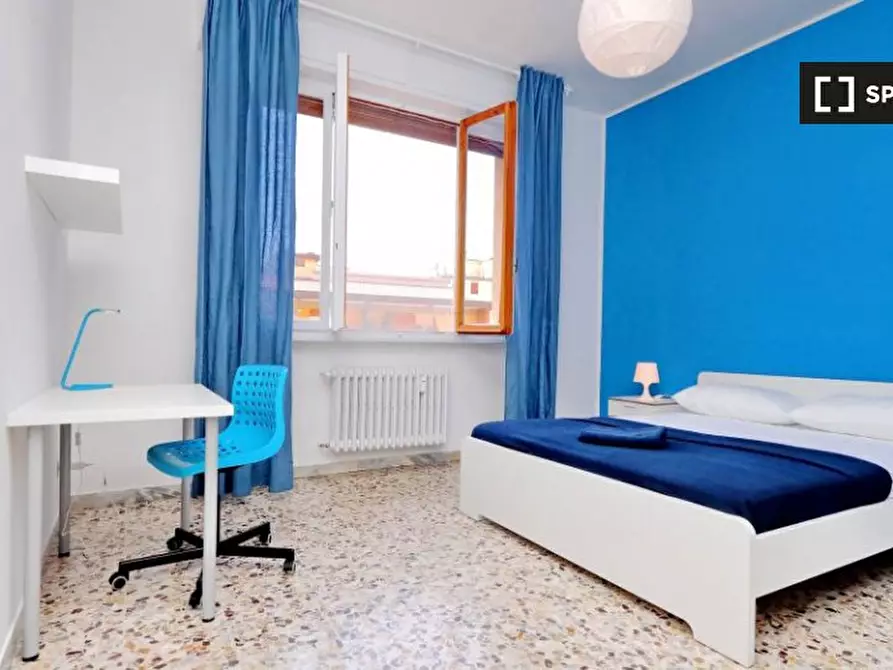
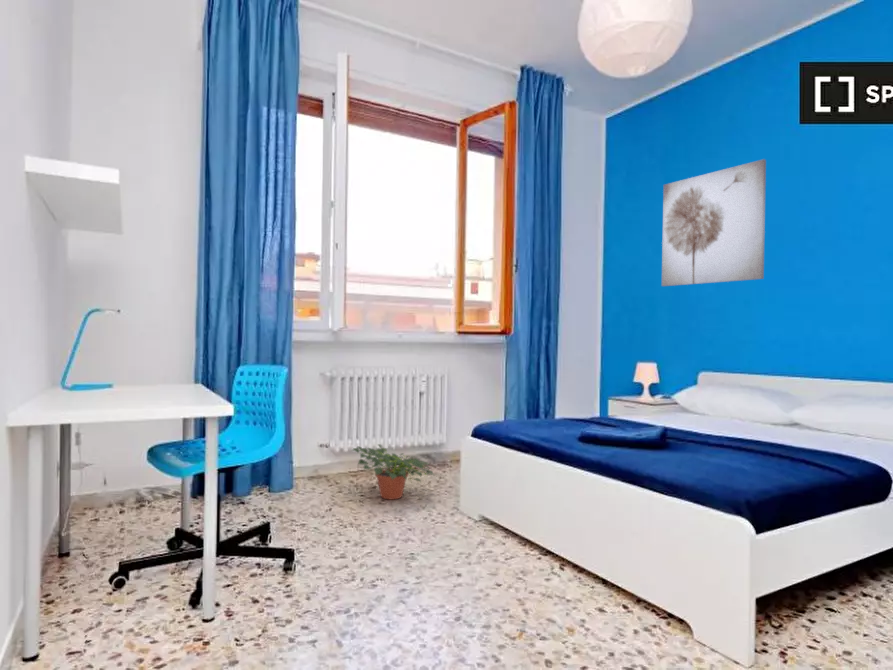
+ potted plant [351,443,436,501]
+ wall art [661,158,767,287]
